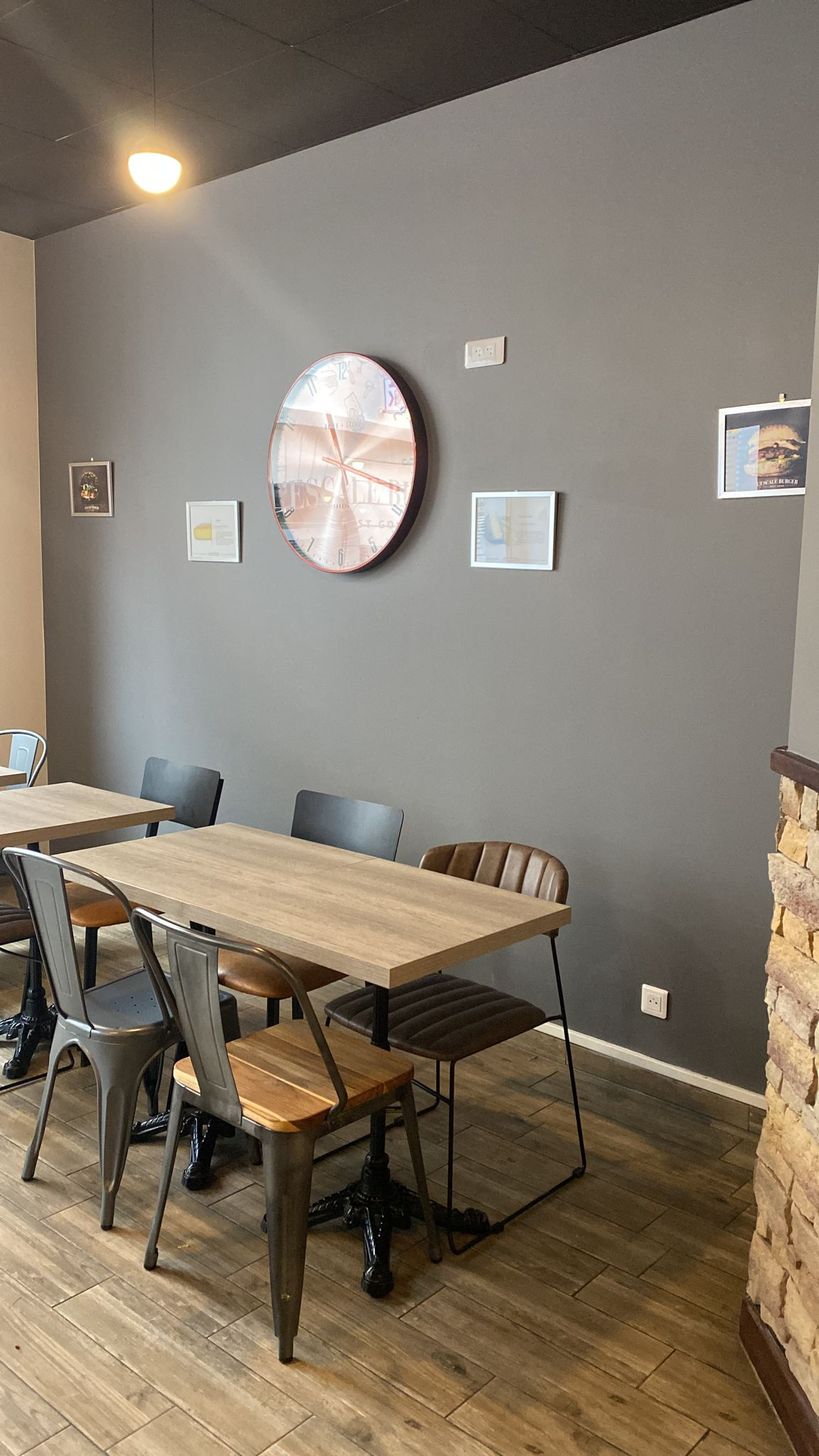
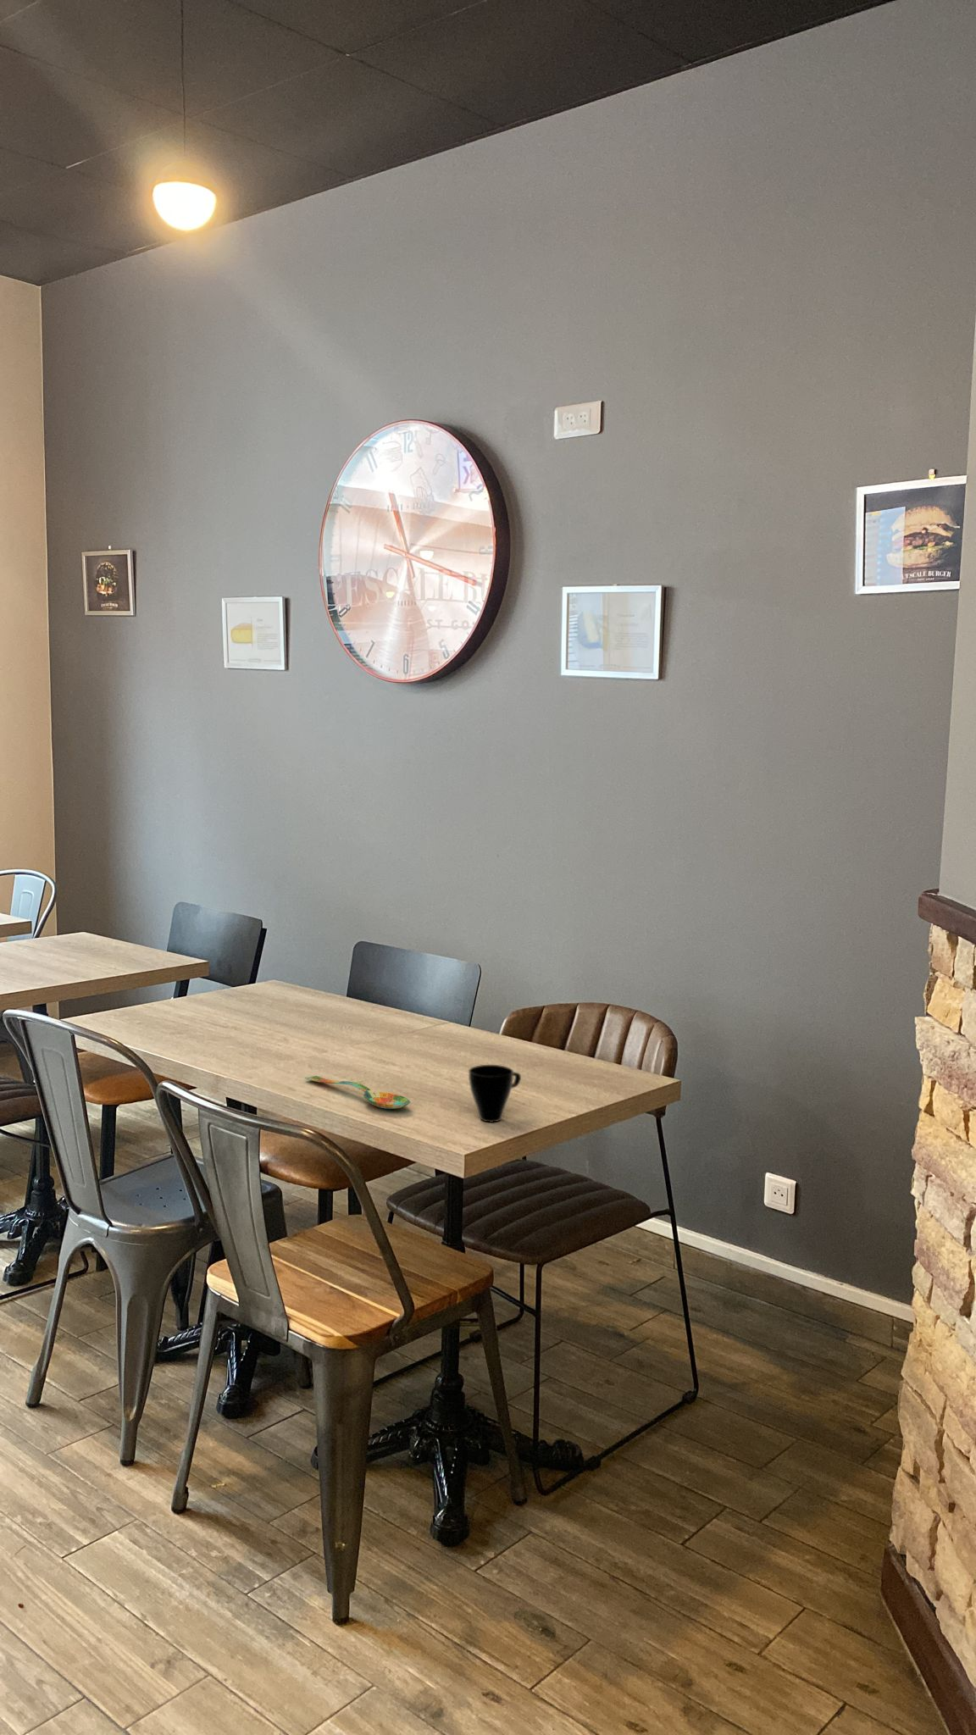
+ spoon [304,1075,411,1109]
+ cup [467,1064,522,1124]
